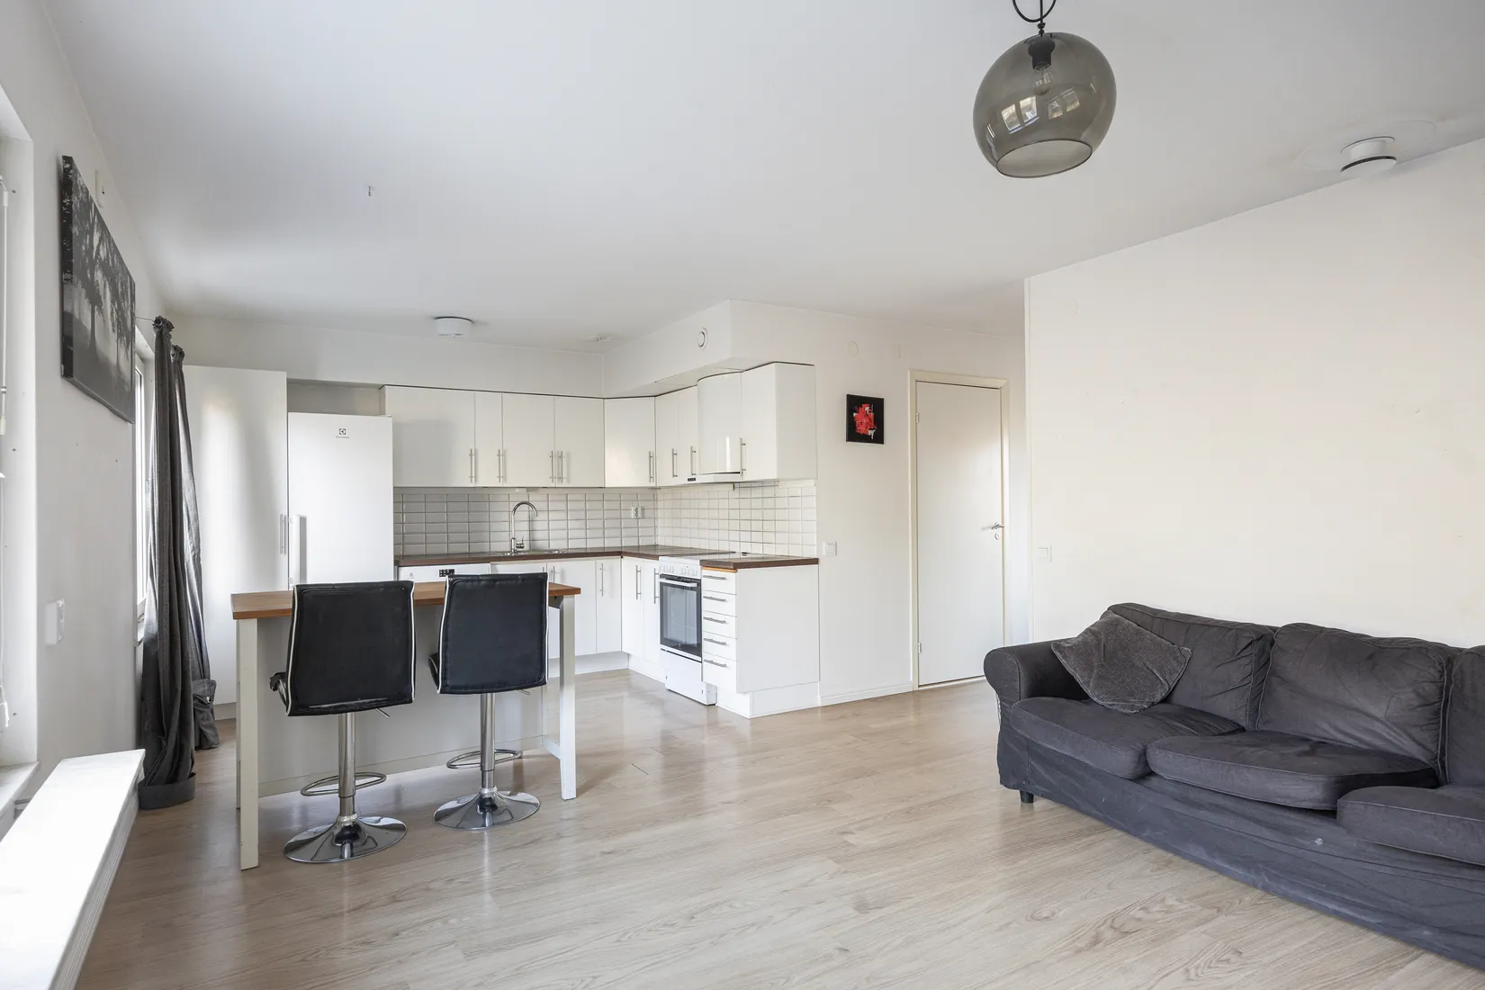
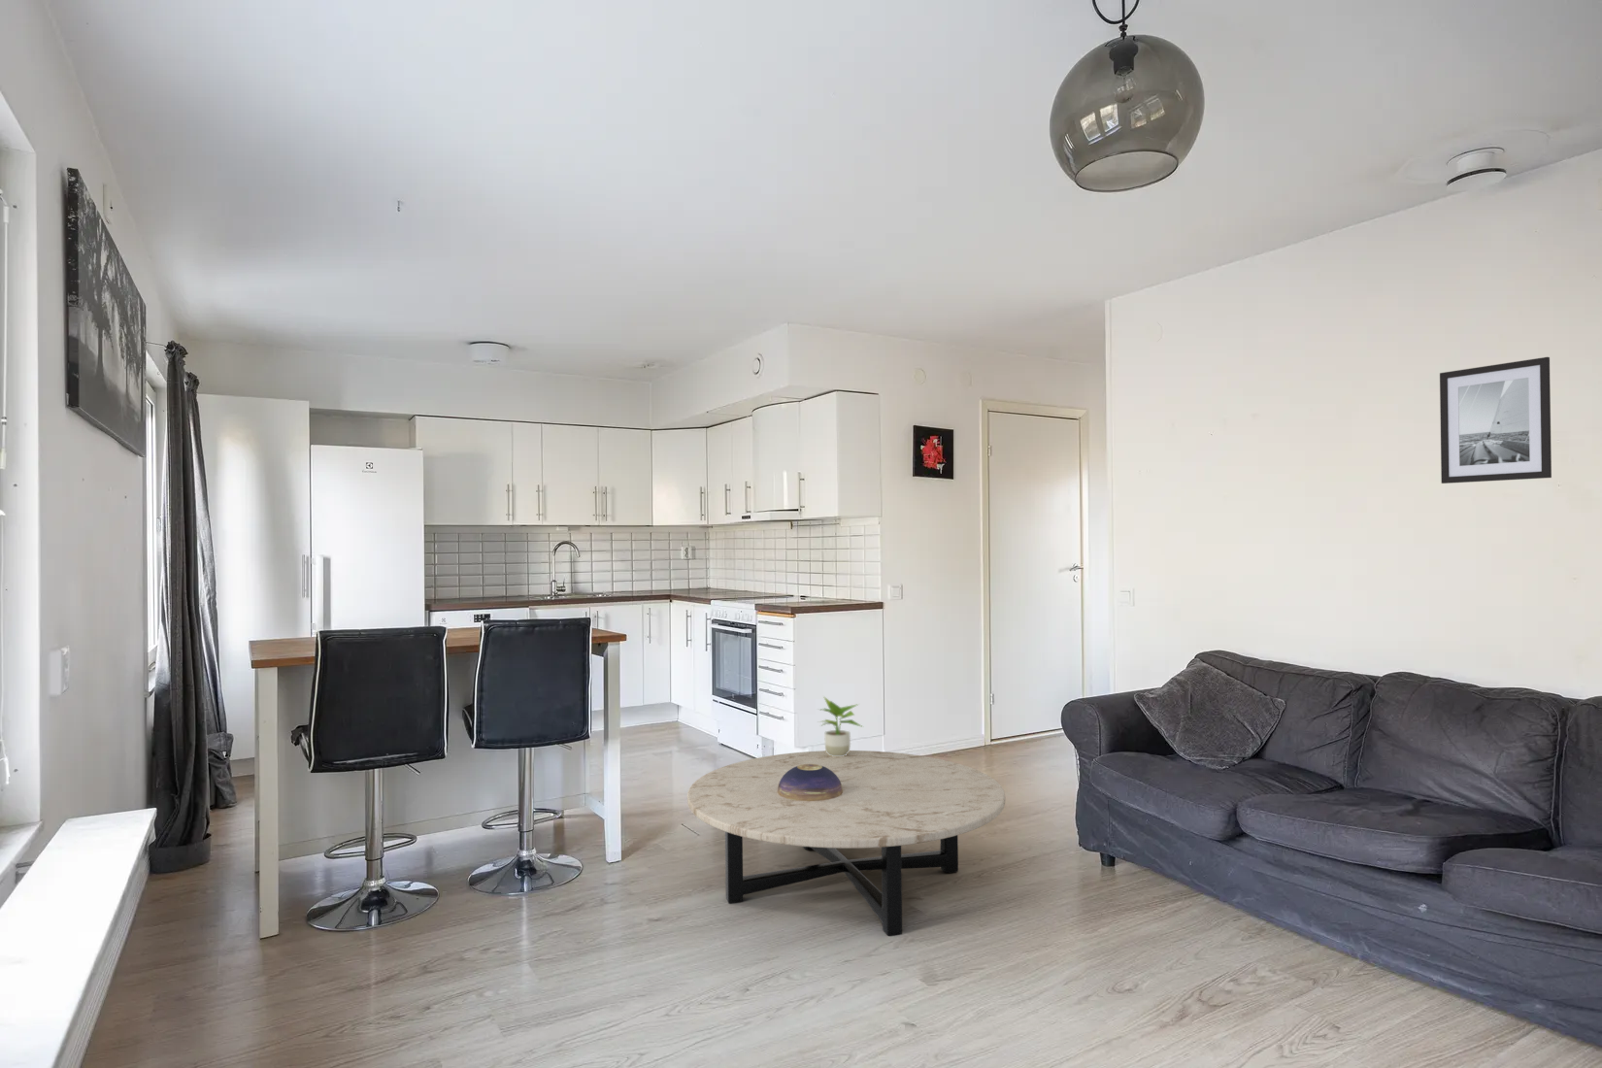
+ decorative bowl [777,764,843,801]
+ potted plant [816,695,864,757]
+ wall art [1439,356,1552,484]
+ coffee table [687,750,1006,937]
